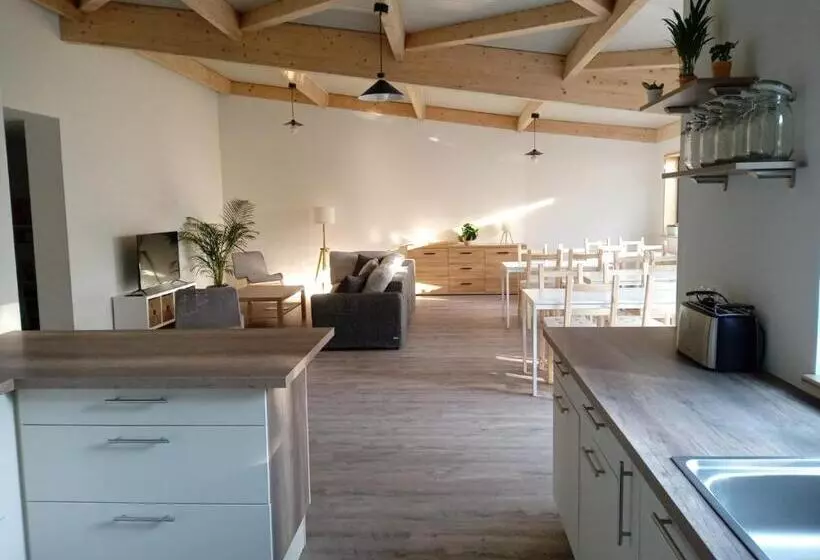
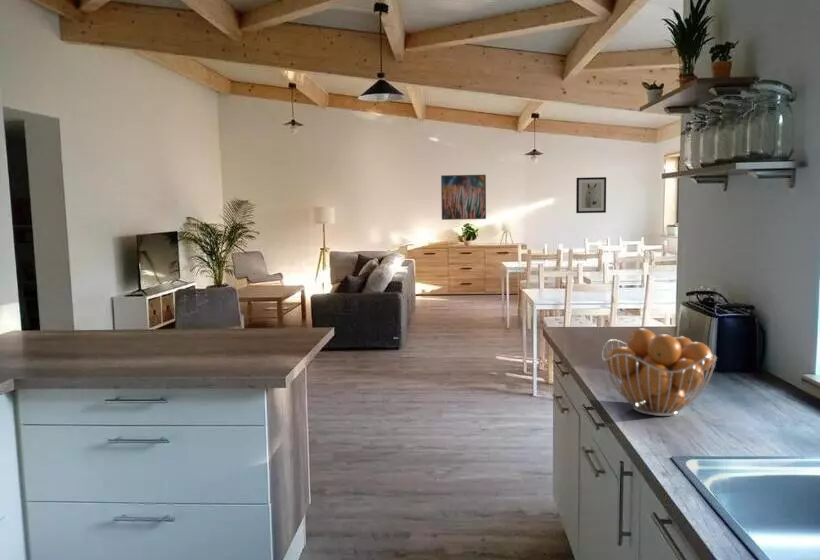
+ wall art [575,176,607,214]
+ fruit basket [601,327,718,417]
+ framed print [440,174,487,221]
